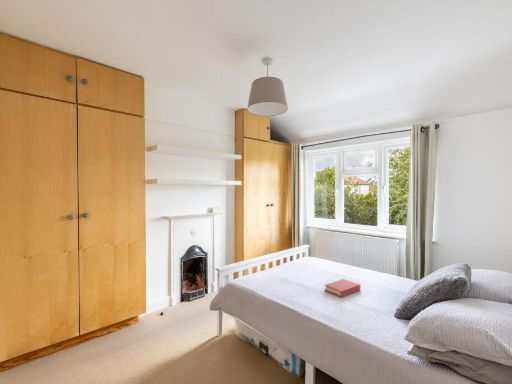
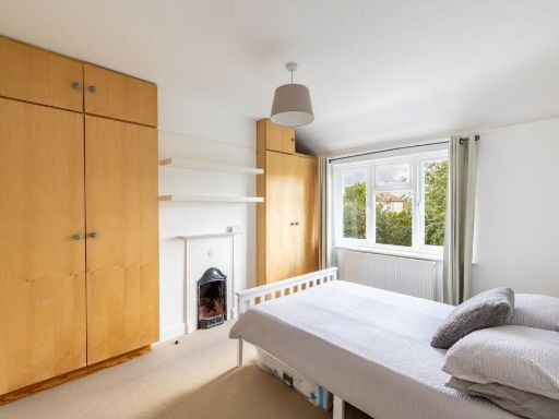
- book [324,278,361,298]
